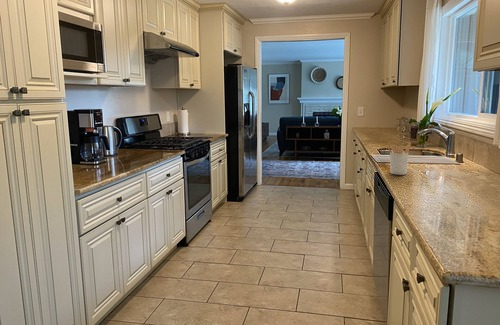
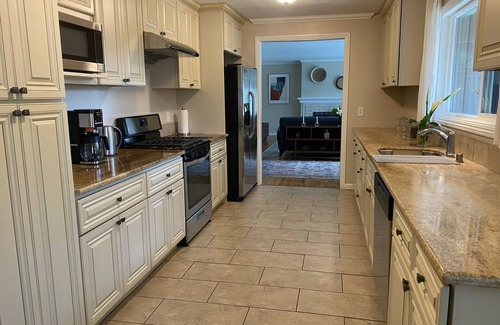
- utensil holder [386,141,412,176]
